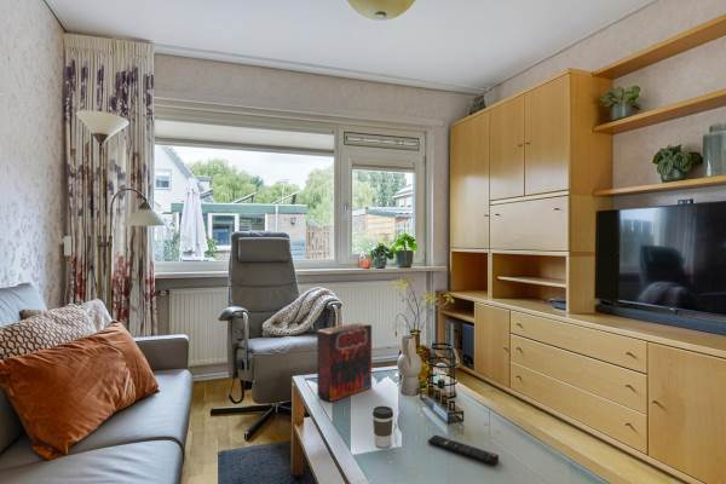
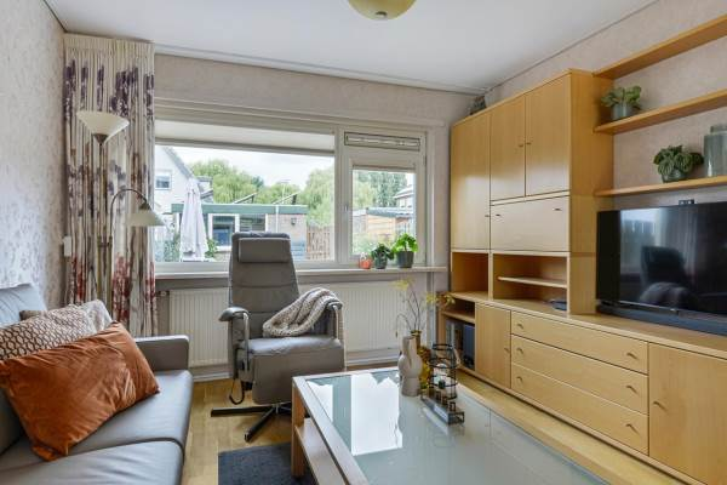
- remote control [427,434,500,466]
- board game [316,322,373,403]
- coffee cup [371,405,394,449]
